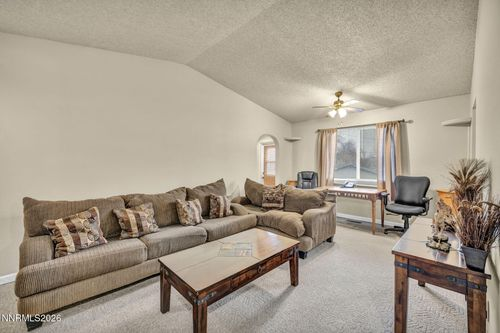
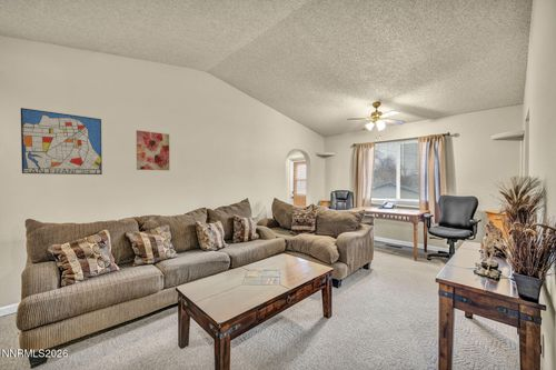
+ wall art [136,129,170,171]
+ wall art [20,107,103,176]
